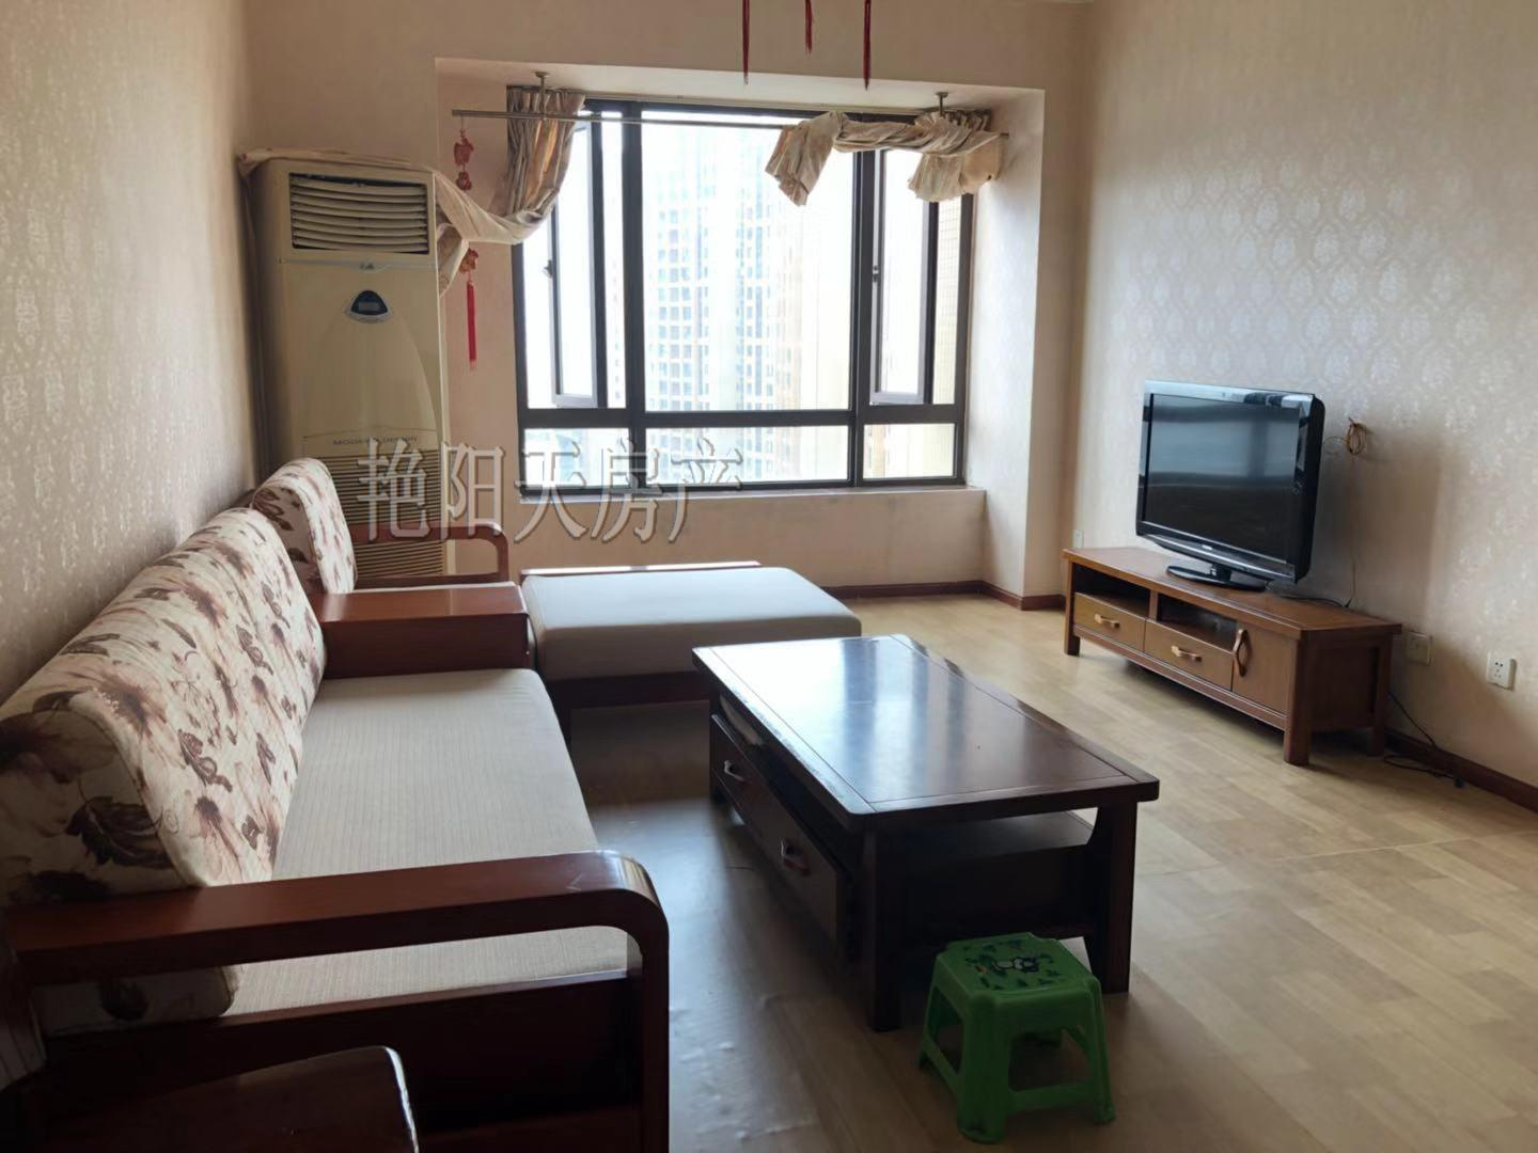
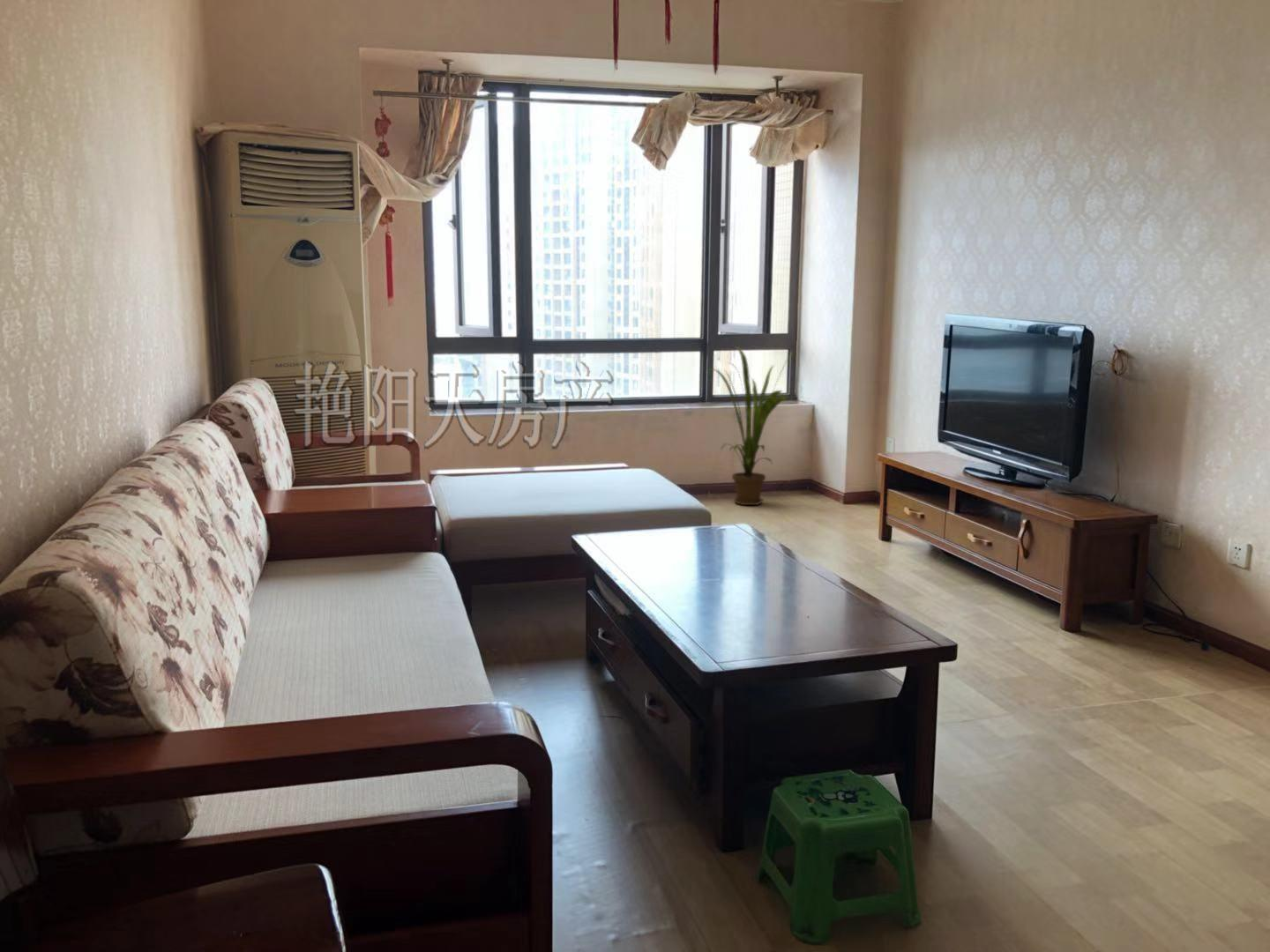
+ house plant [707,345,796,506]
